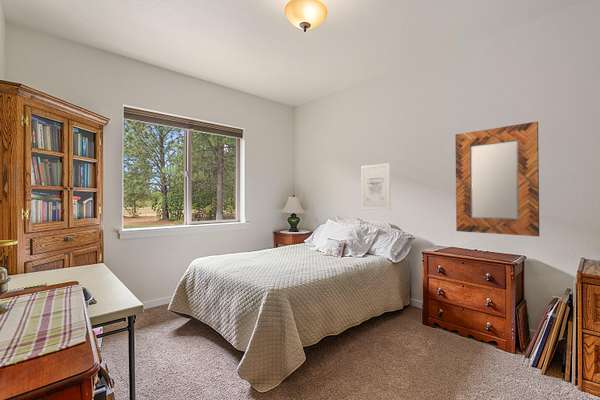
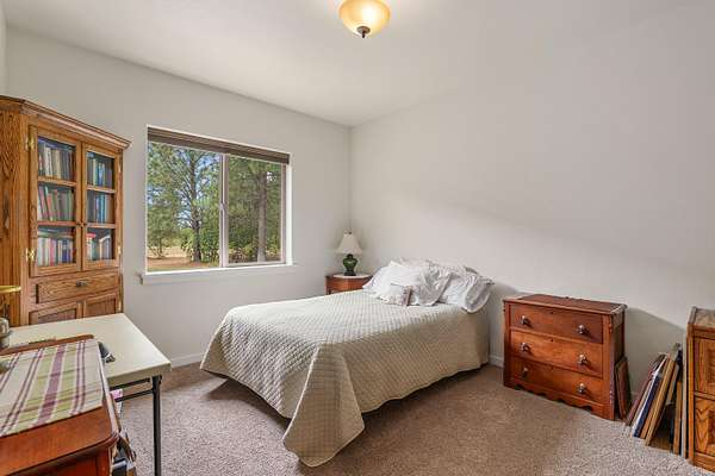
- wall art [360,162,391,211]
- home mirror [455,121,540,237]
